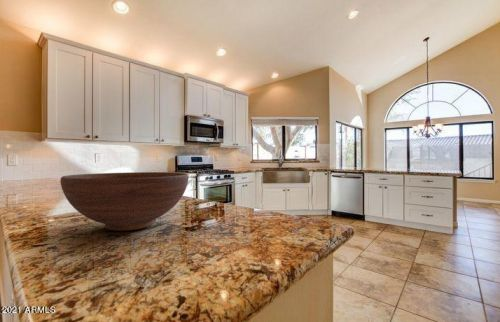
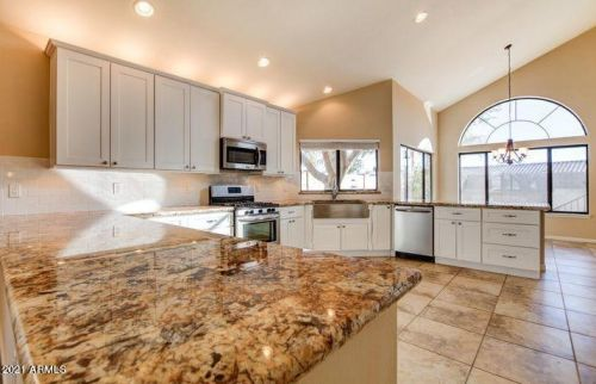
- fruit bowl [59,171,190,232]
